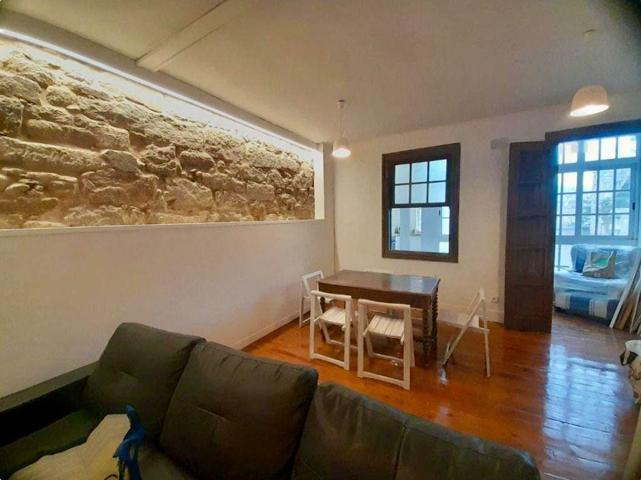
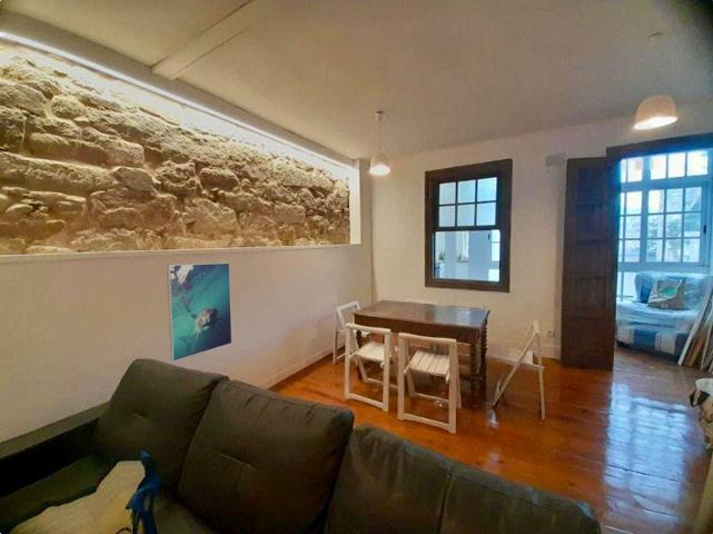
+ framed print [166,261,234,363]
